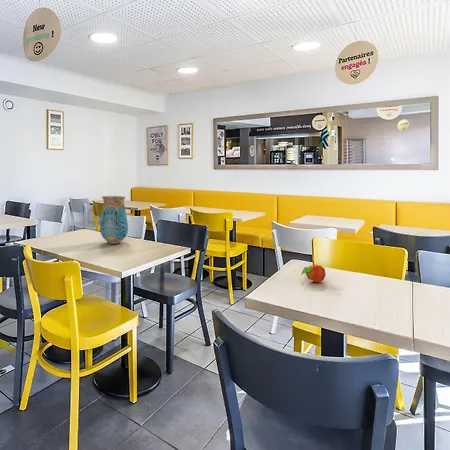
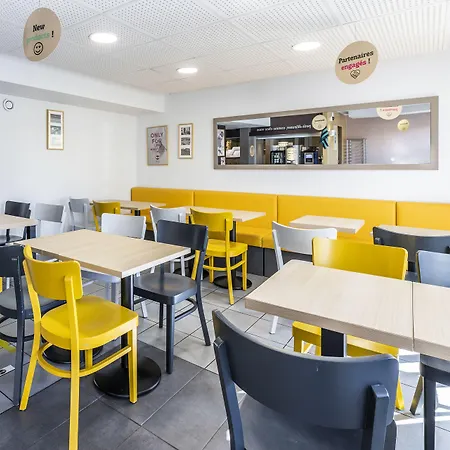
- fruit [300,264,327,283]
- vase [99,195,129,245]
